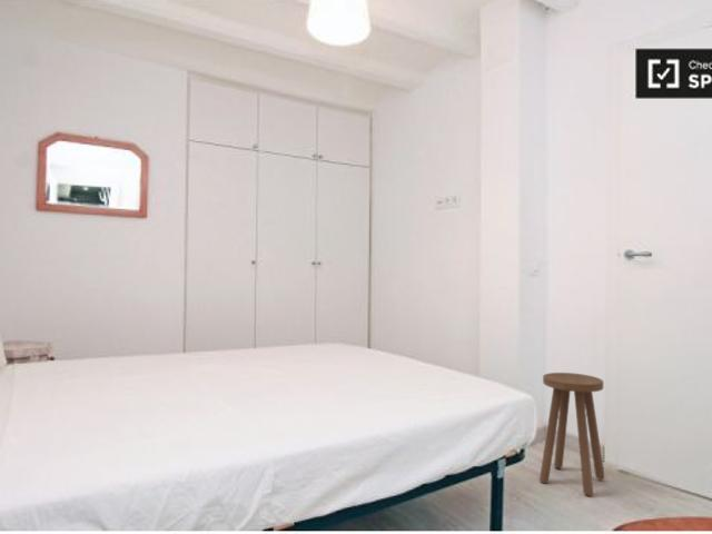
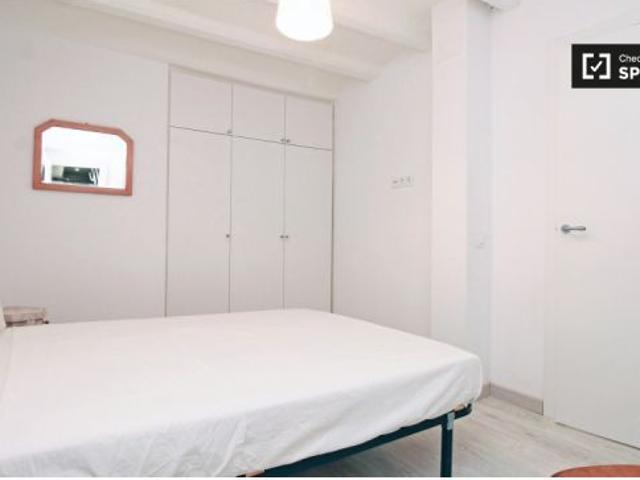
- stool [538,372,606,497]
